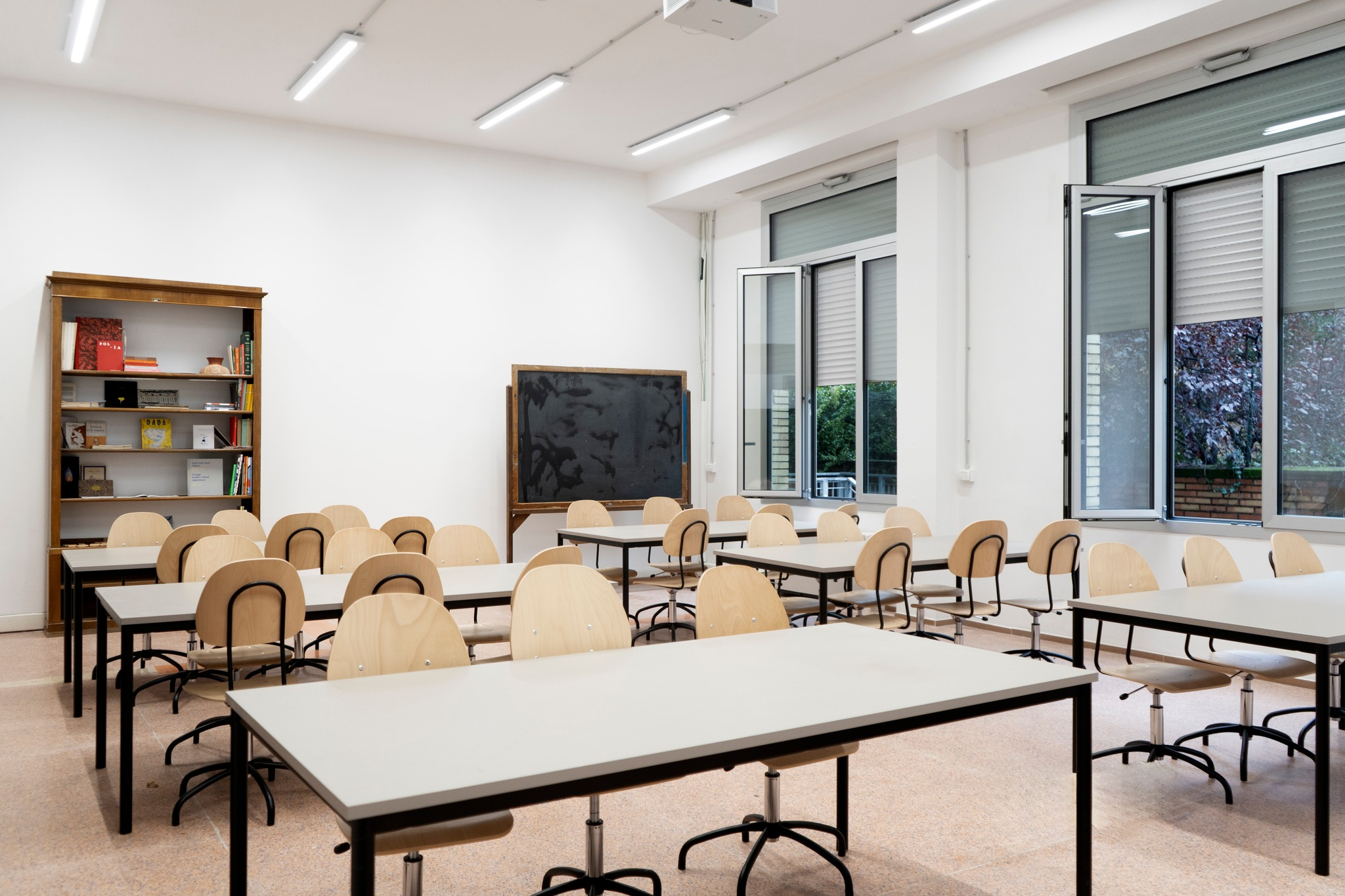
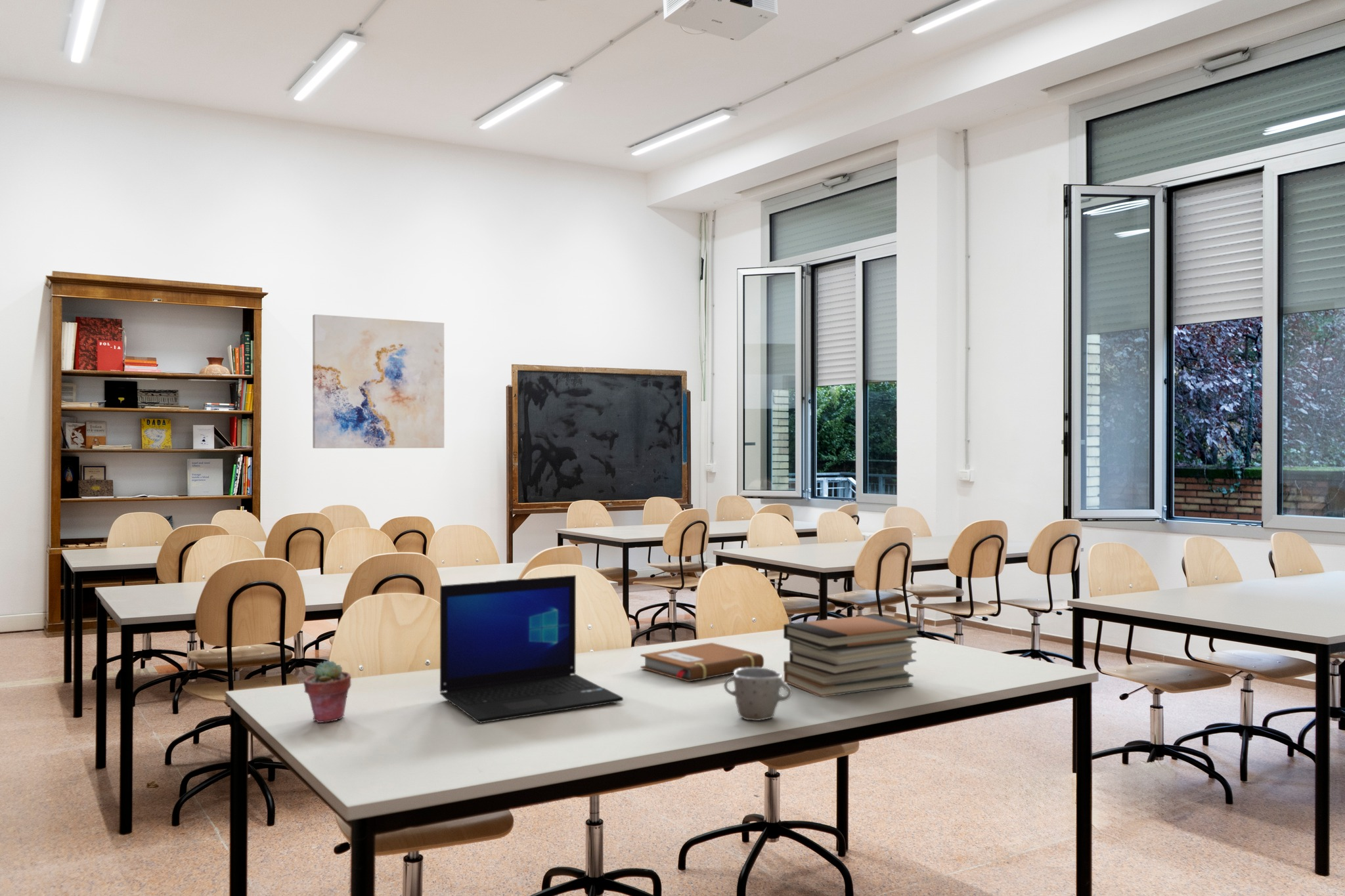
+ laptop [439,574,624,723]
+ potted succulent [303,659,351,723]
+ wall art [312,314,445,449]
+ mug [724,668,793,721]
+ book stack [783,614,923,698]
+ notebook [640,642,764,683]
